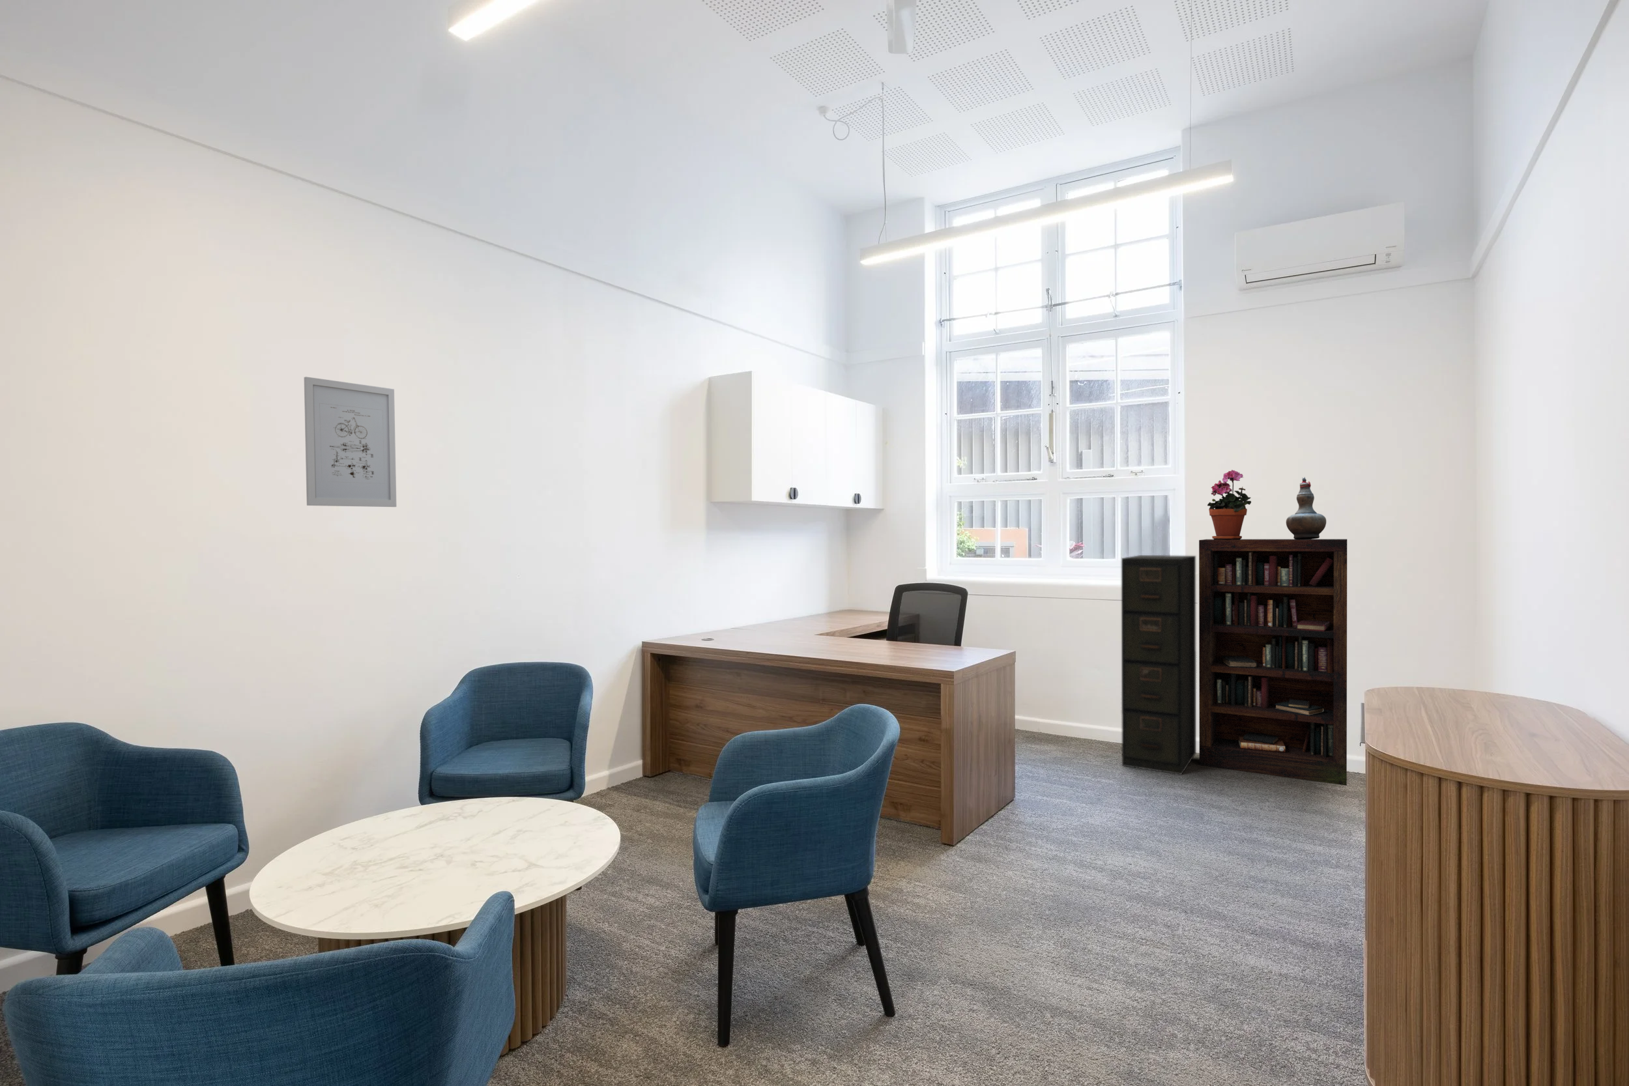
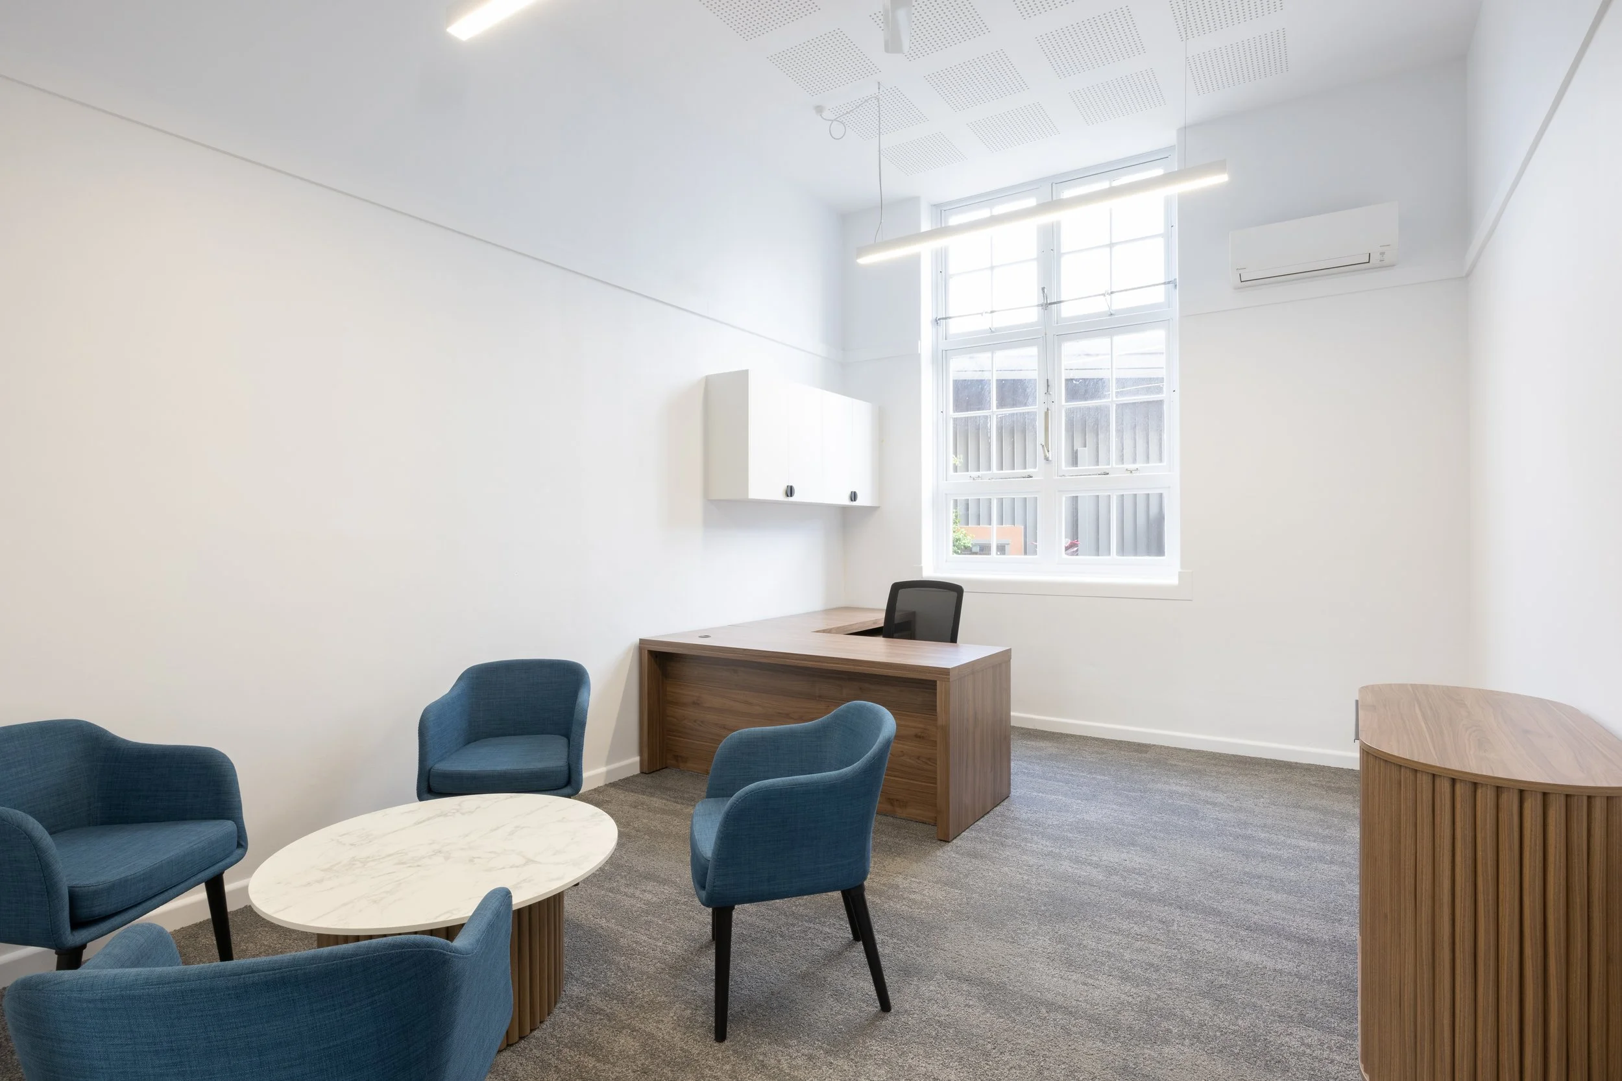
- potted plant [1207,469,1252,541]
- bookcase [1199,538,1348,787]
- filing cabinet [1121,554,1198,776]
- decorative vase [1286,476,1327,539]
- wall art [304,376,396,508]
